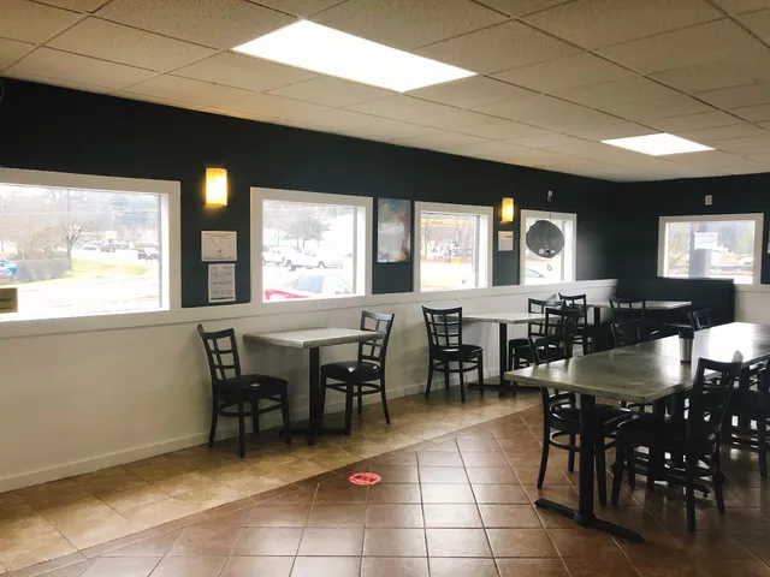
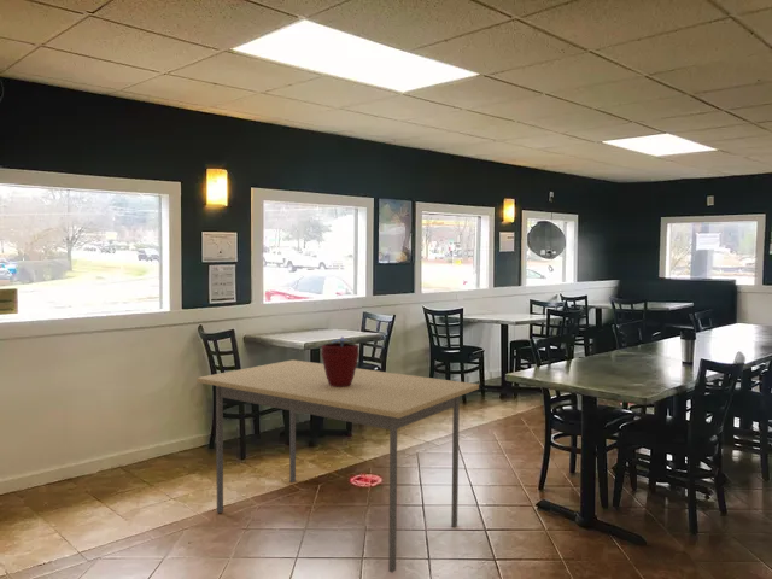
+ dining table [195,358,480,573]
+ potted flower [320,335,361,387]
